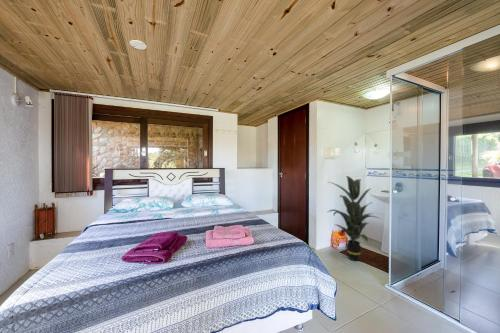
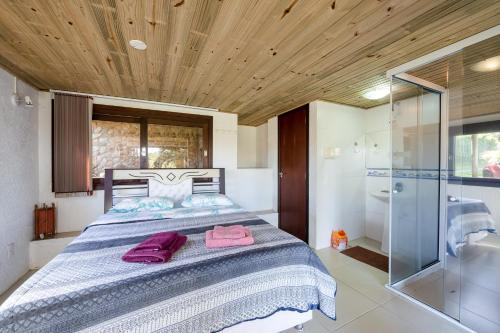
- indoor plant [327,175,382,262]
